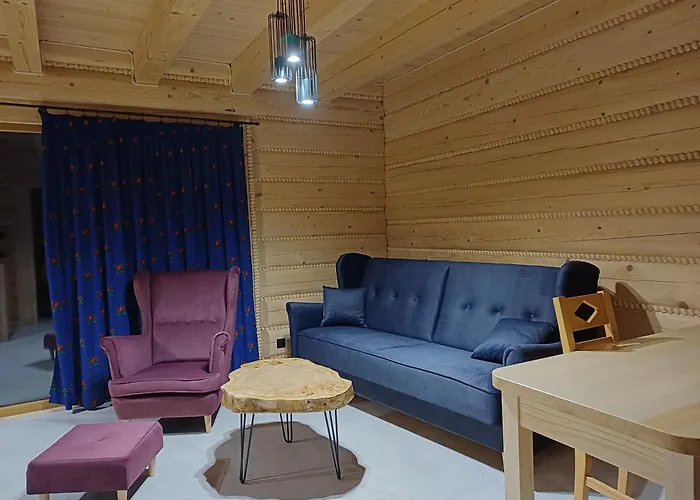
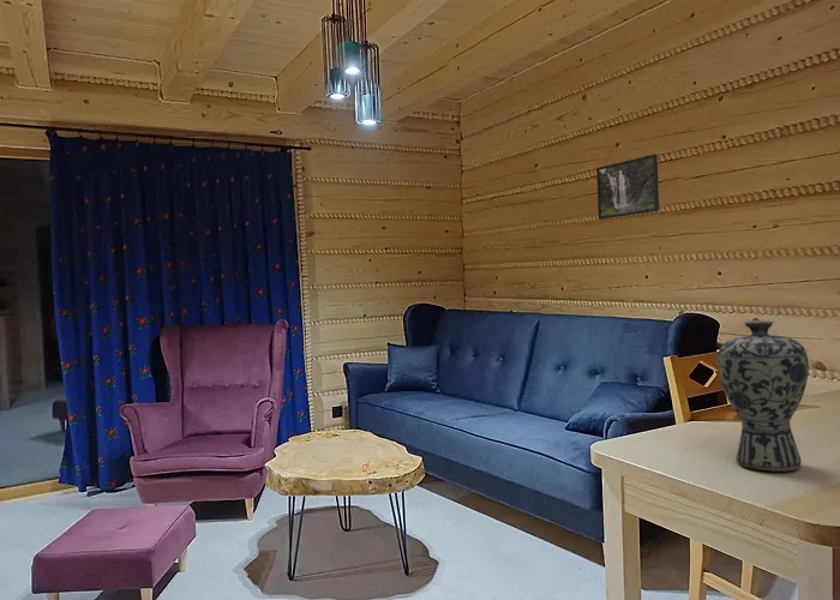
+ vase [716,319,810,473]
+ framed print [595,152,660,221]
